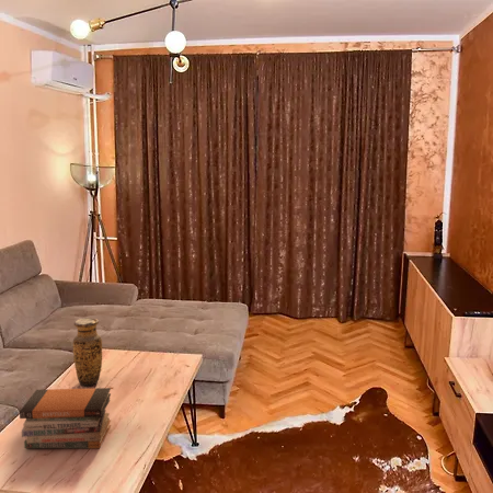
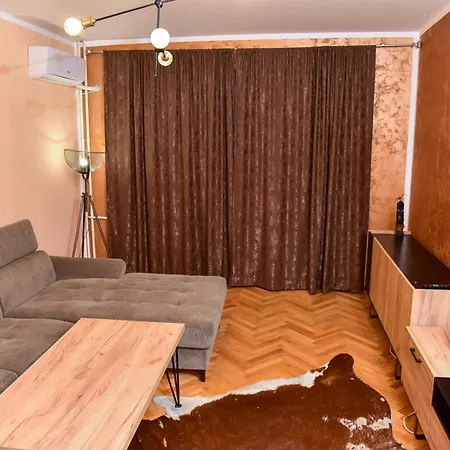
- book stack [19,387,112,449]
- vase [71,318,103,387]
